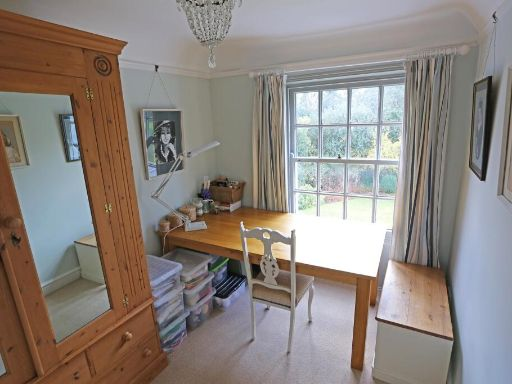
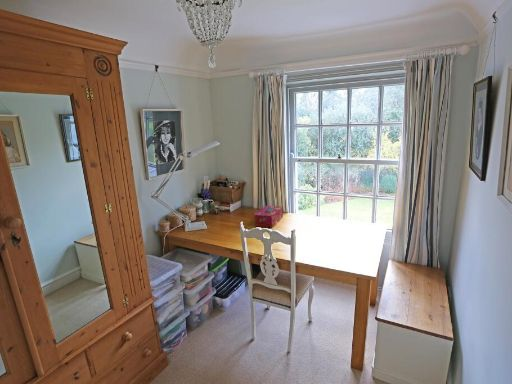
+ tissue box [253,205,284,228]
